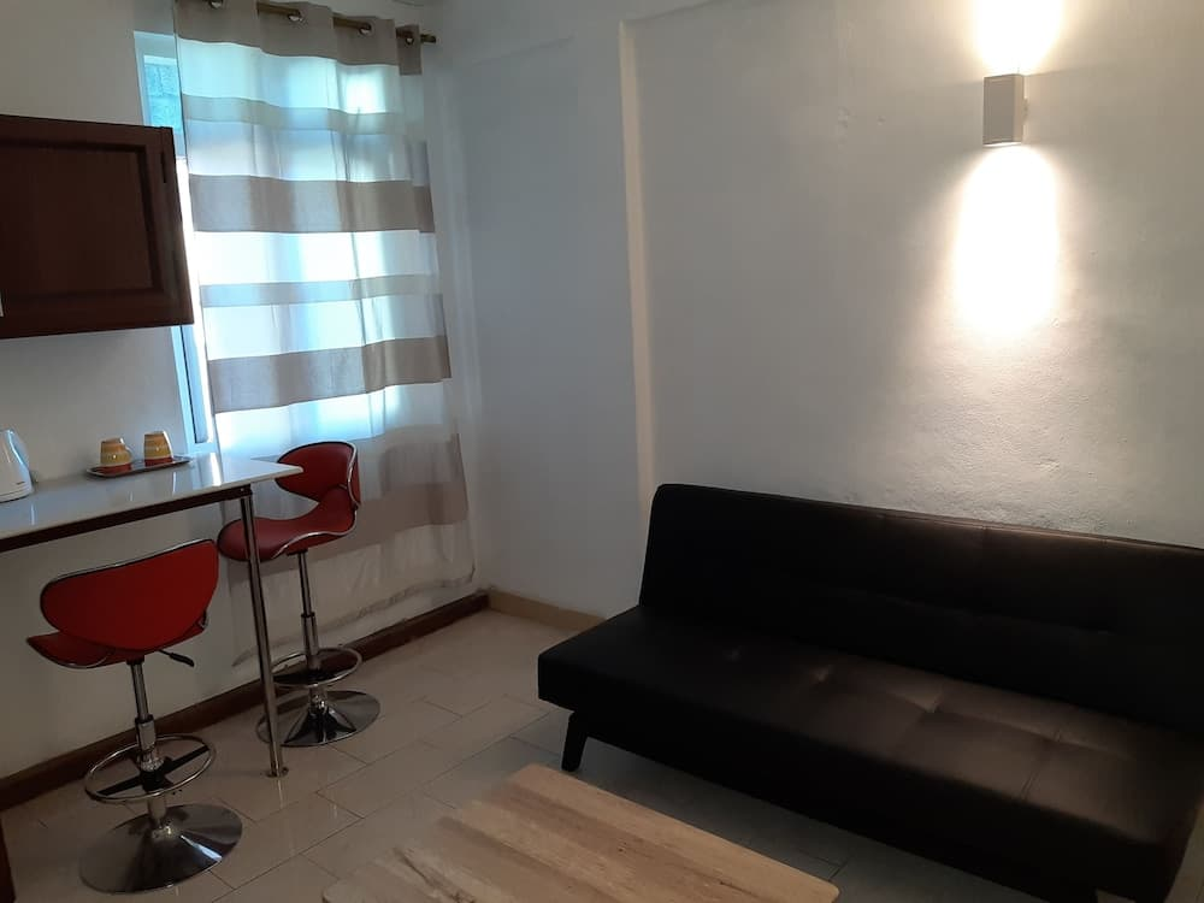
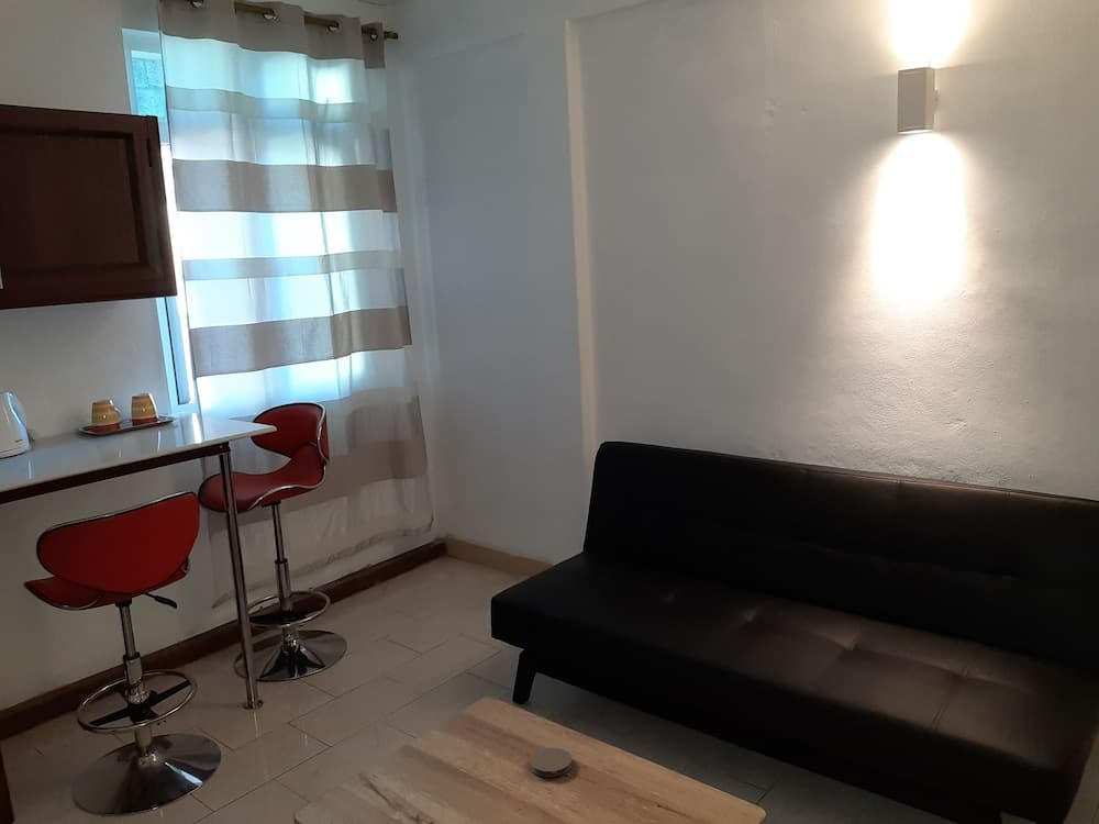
+ coaster [529,747,574,778]
